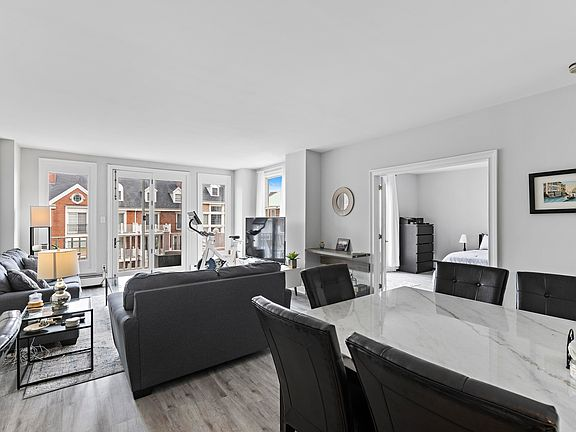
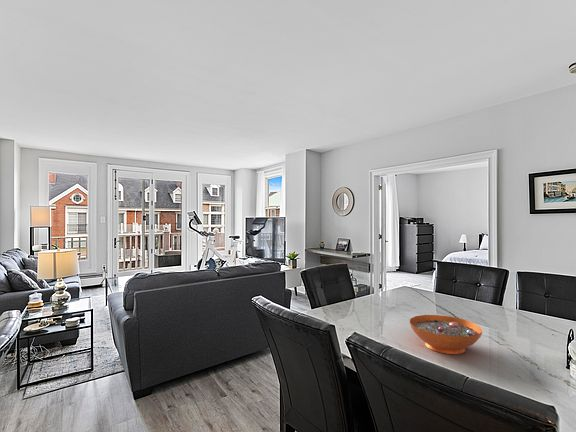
+ decorative bowl [409,314,484,355]
